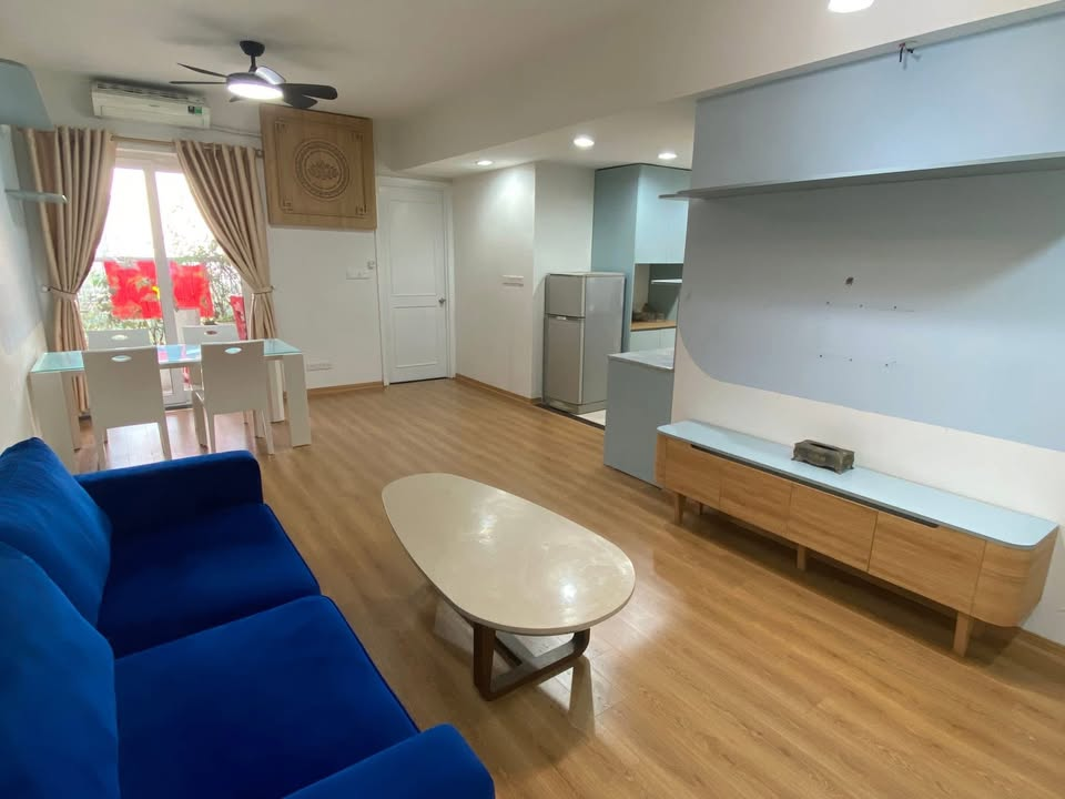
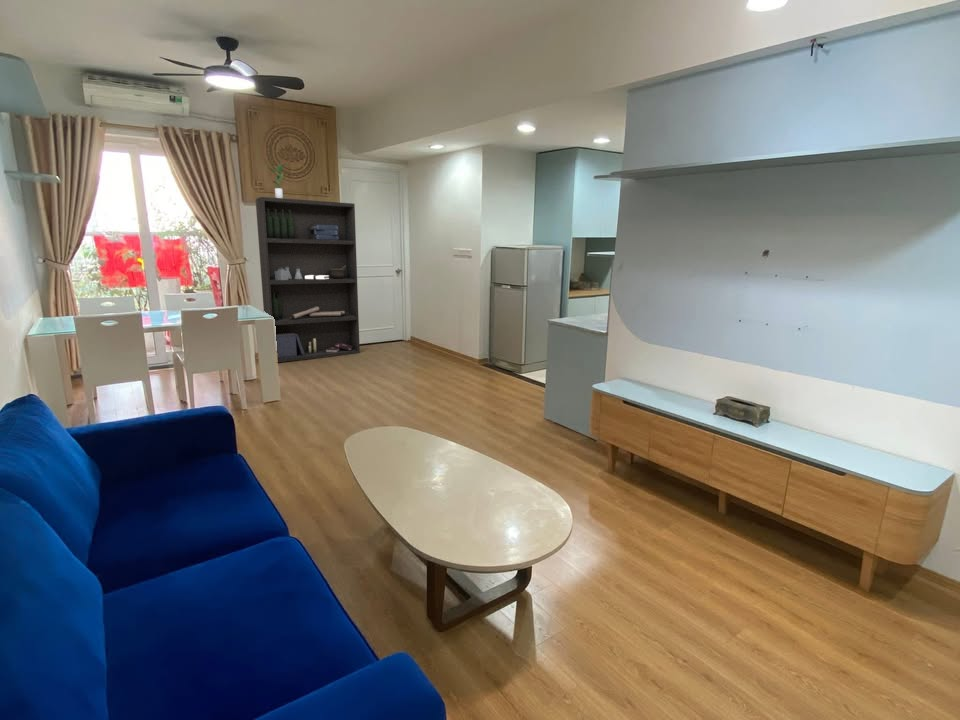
+ potted plant [268,163,286,198]
+ bookshelf [255,196,361,363]
